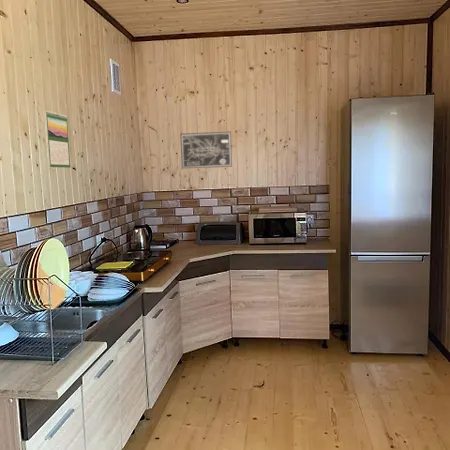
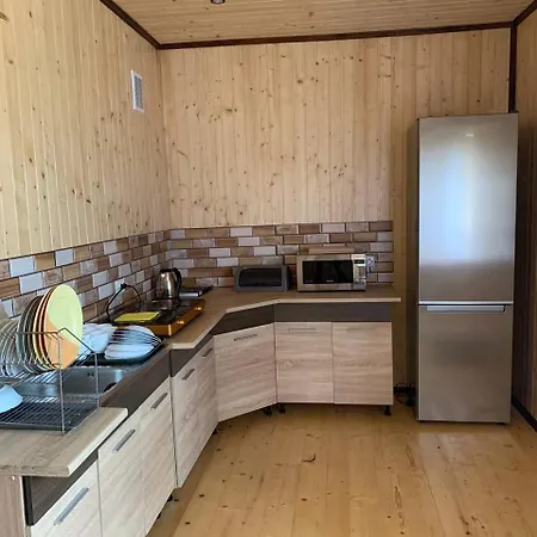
- calendar [44,110,71,169]
- wall art [179,131,233,169]
